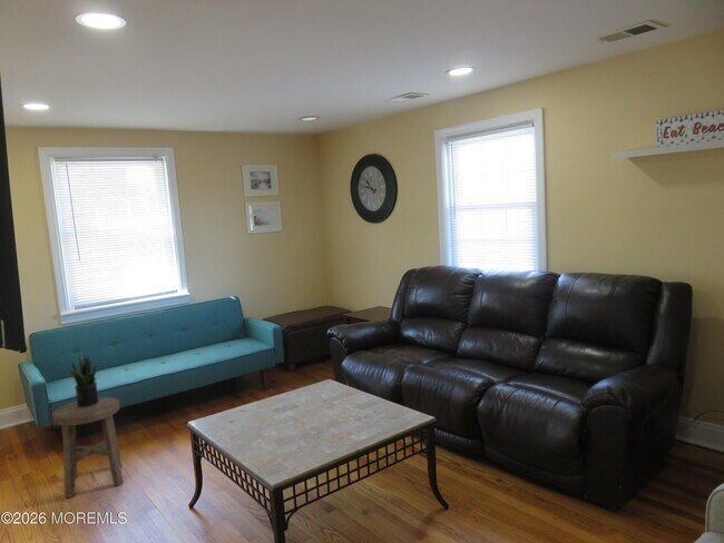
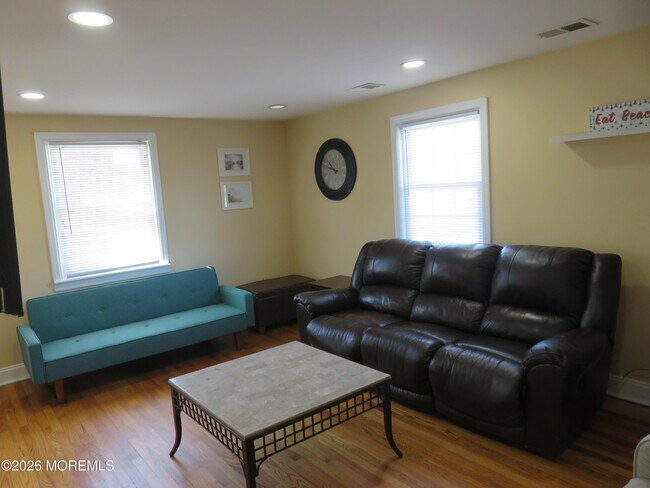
- potted plant [67,353,99,407]
- stool [51,396,125,498]
